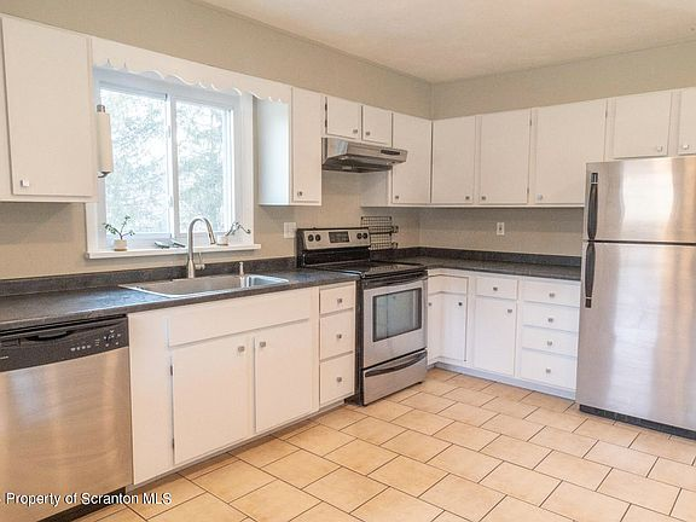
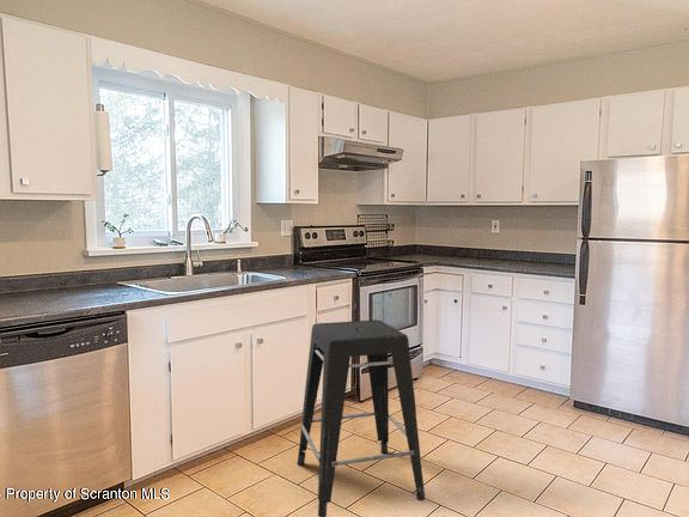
+ stool [297,318,426,517]
